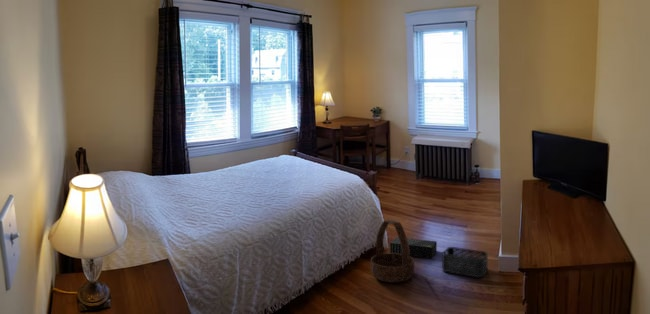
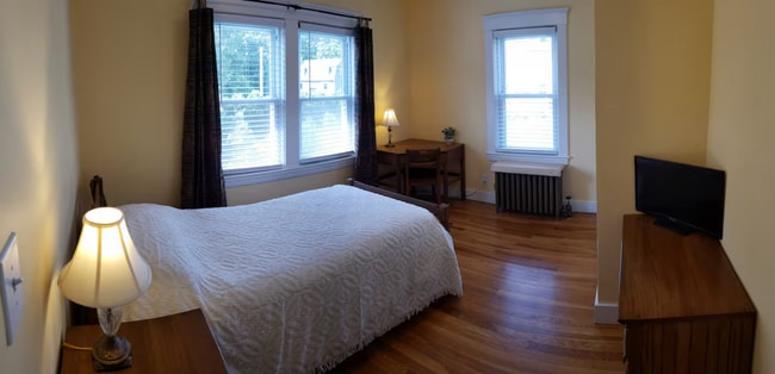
- storage bin [441,246,489,278]
- basket [370,219,415,284]
- shoe box [389,236,438,259]
